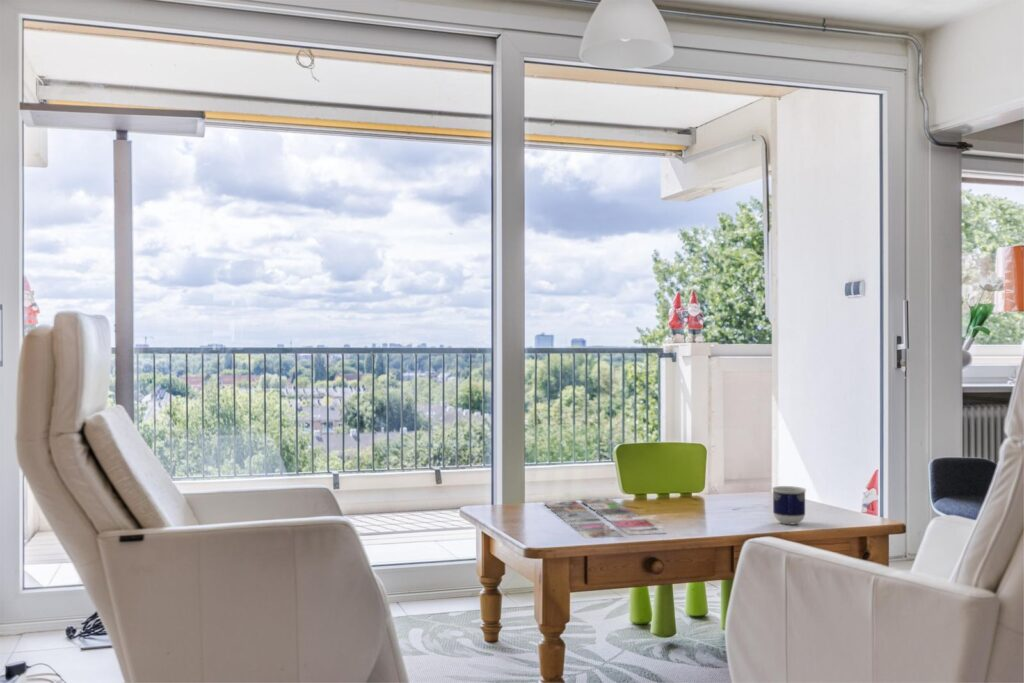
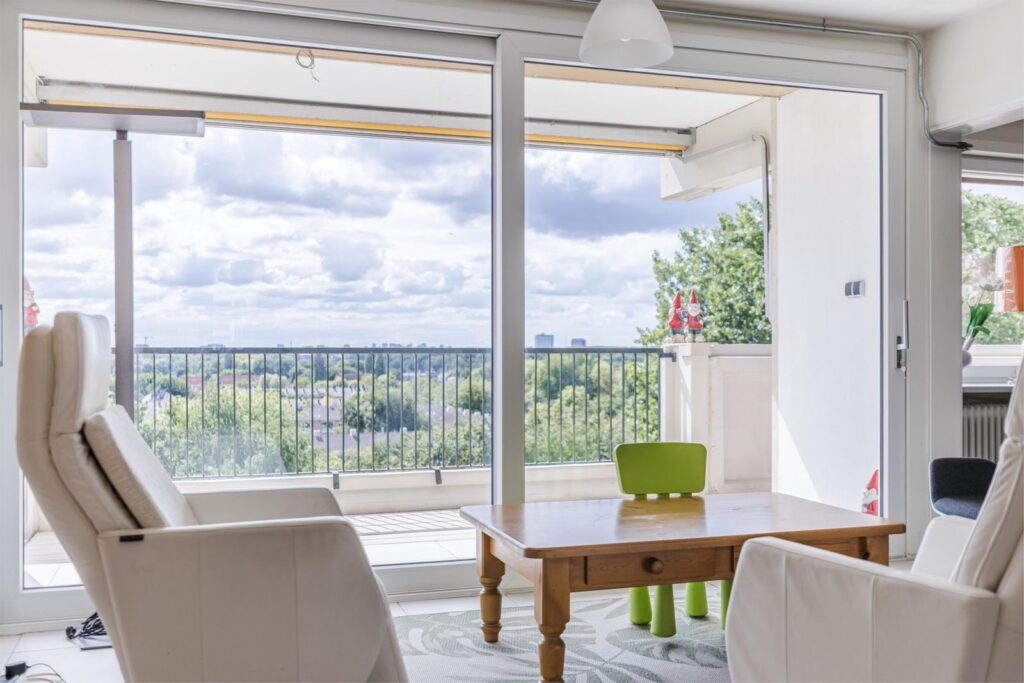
- magazine [543,497,667,539]
- cup [771,485,807,525]
